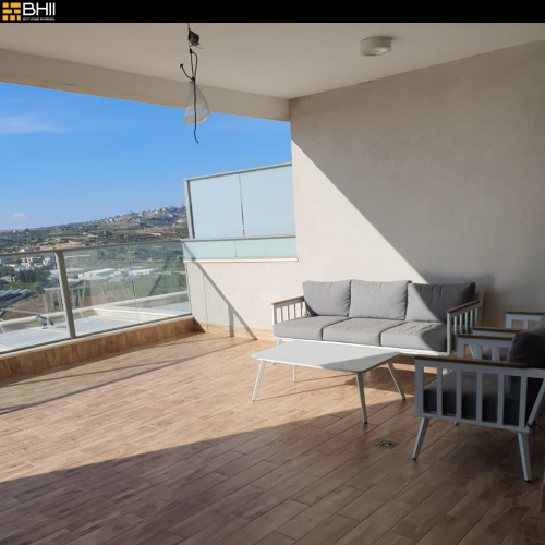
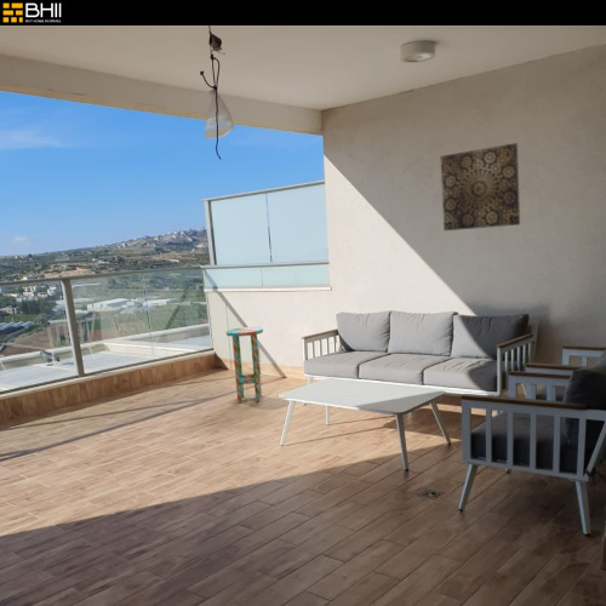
+ side table [225,326,264,404]
+ wall art [440,142,521,231]
